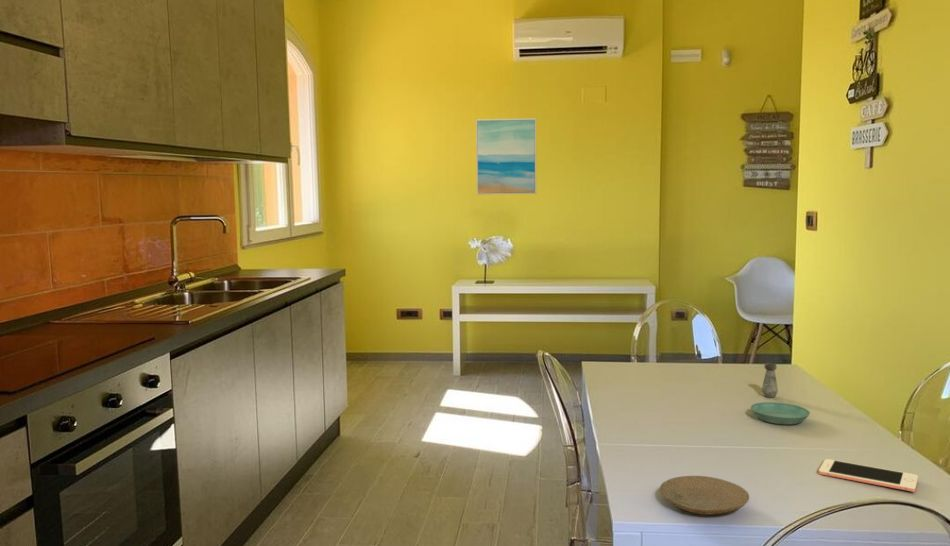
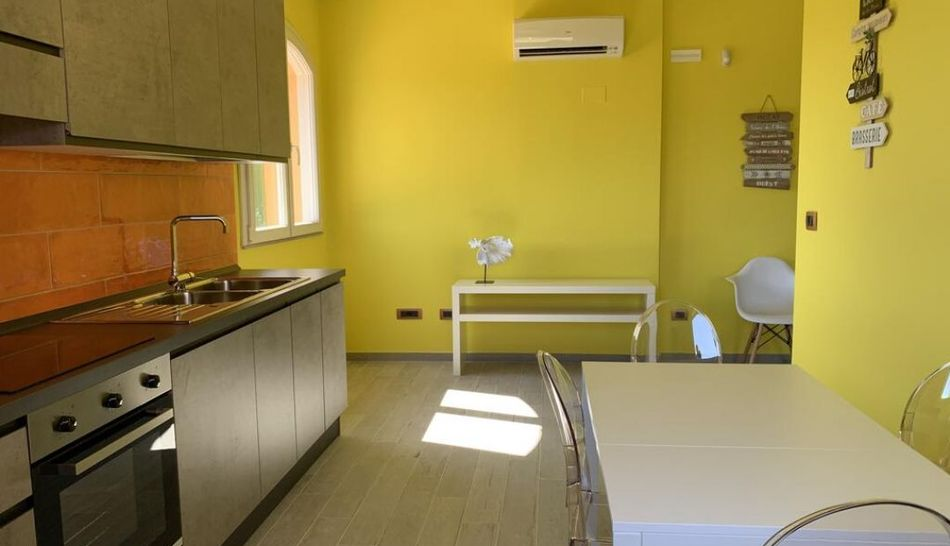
- saucer [750,401,811,425]
- salt shaker [761,362,779,398]
- cell phone [818,458,919,493]
- wall art [475,117,537,196]
- plate [659,475,750,515]
